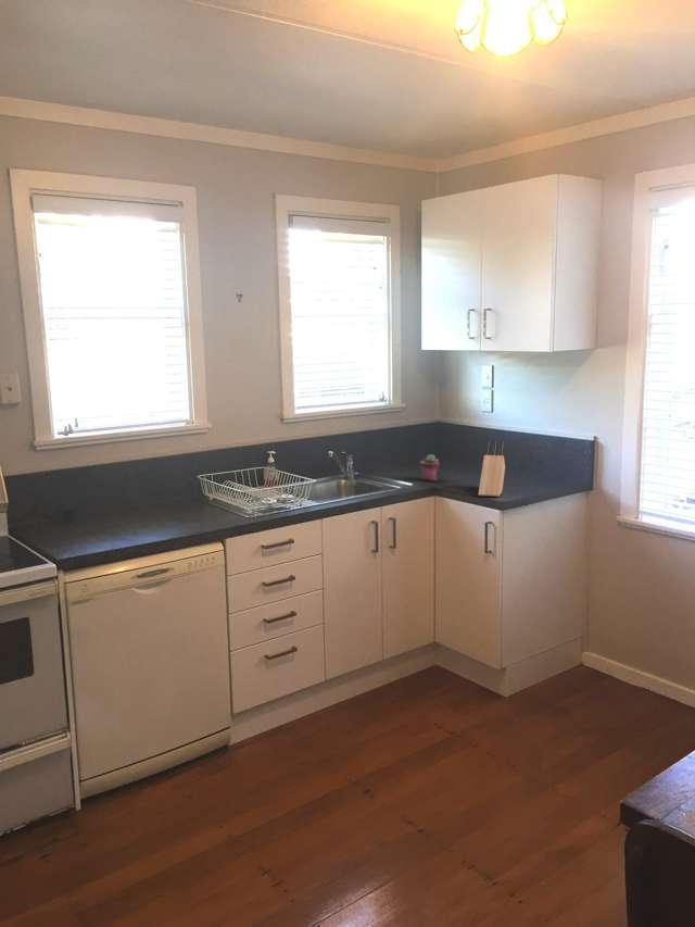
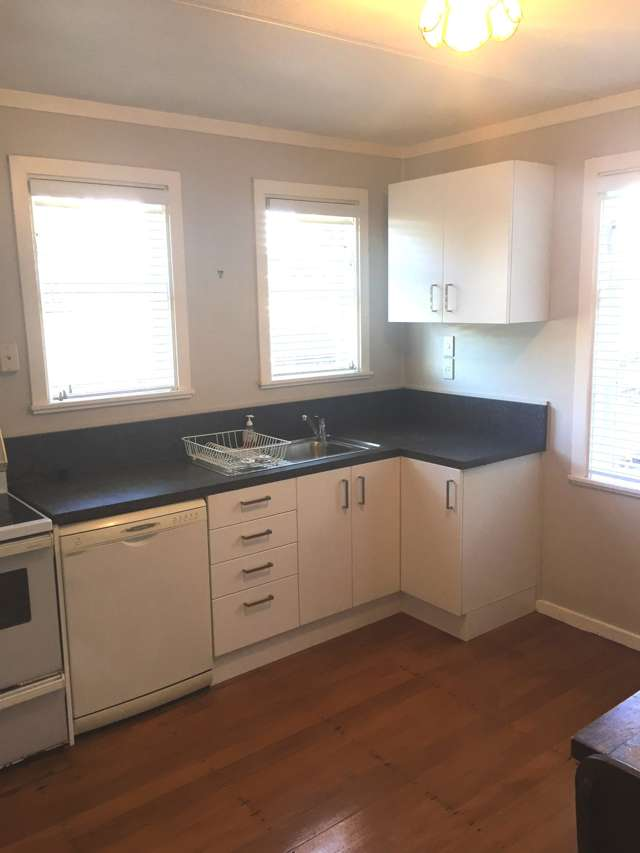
- knife block [478,441,506,498]
- potted succulent [419,453,440,481]
